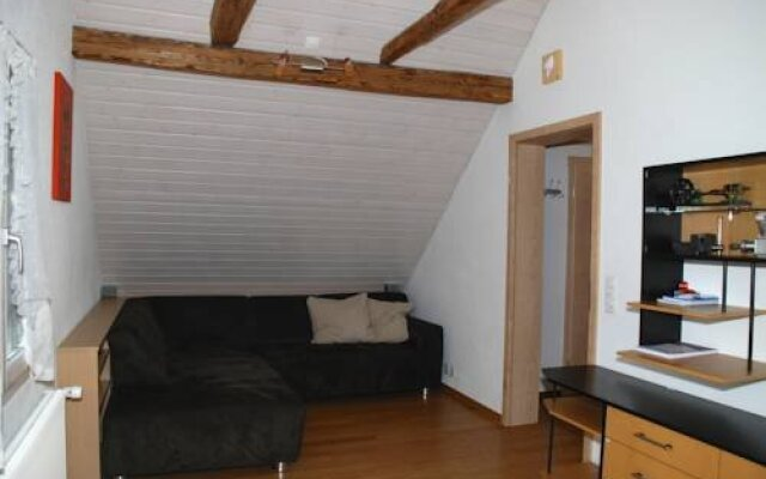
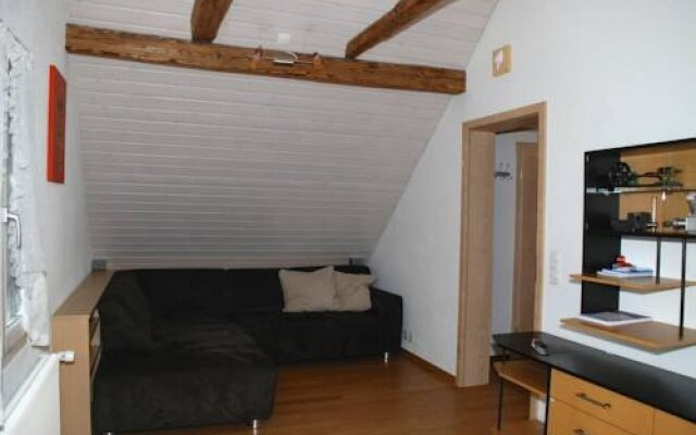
+ stapler [530,337,549,357]
